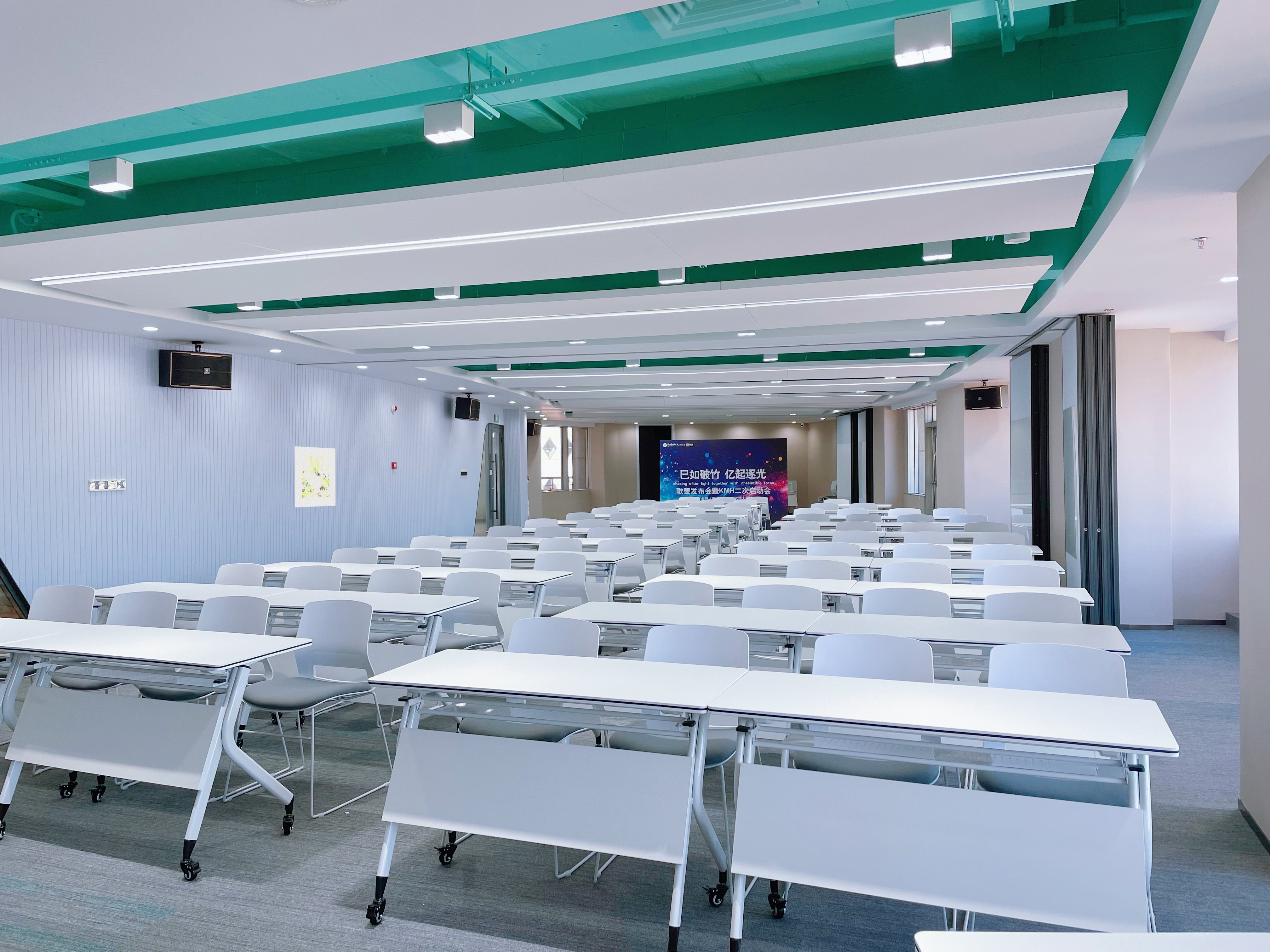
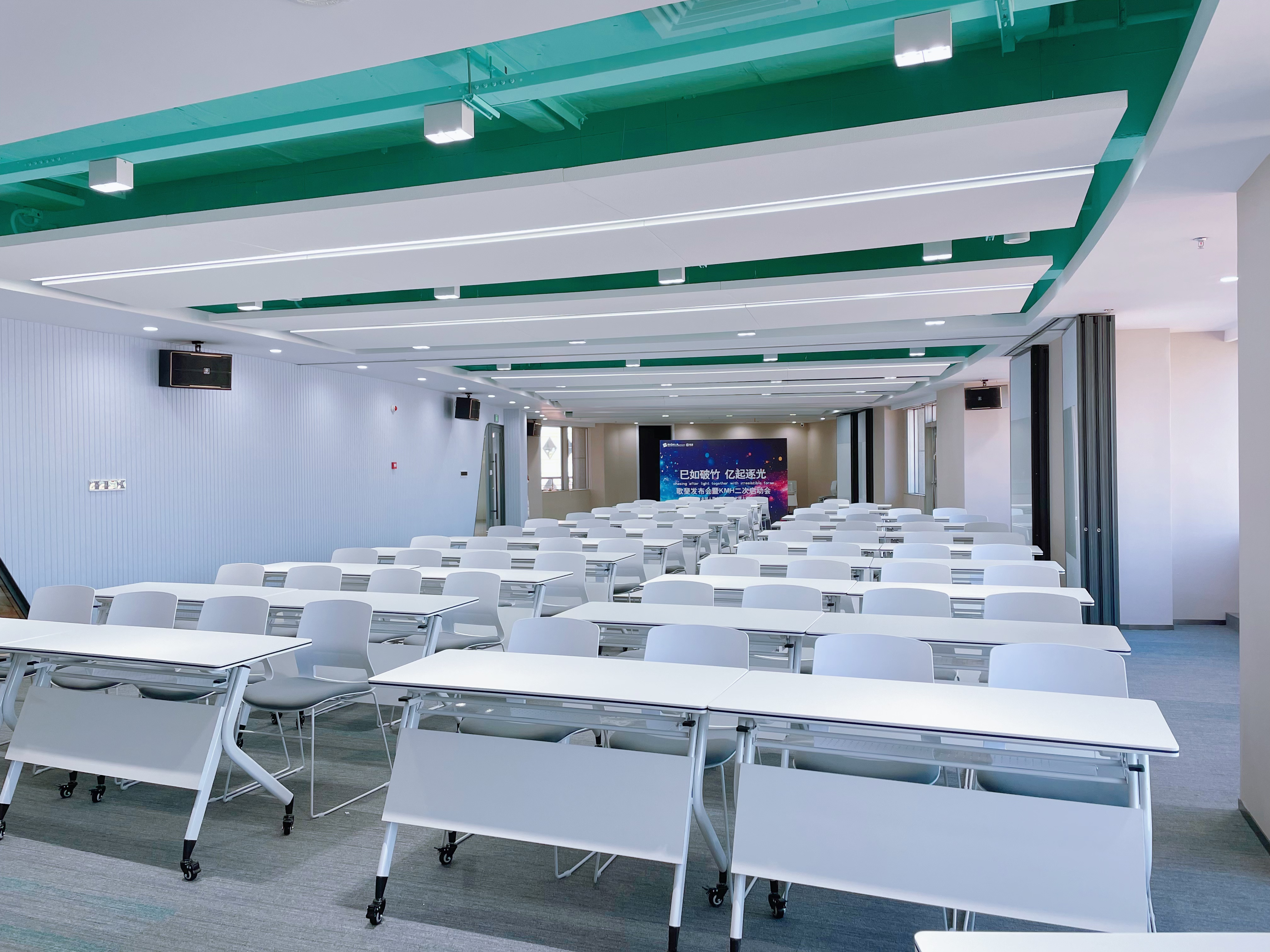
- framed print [295,446,336,507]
